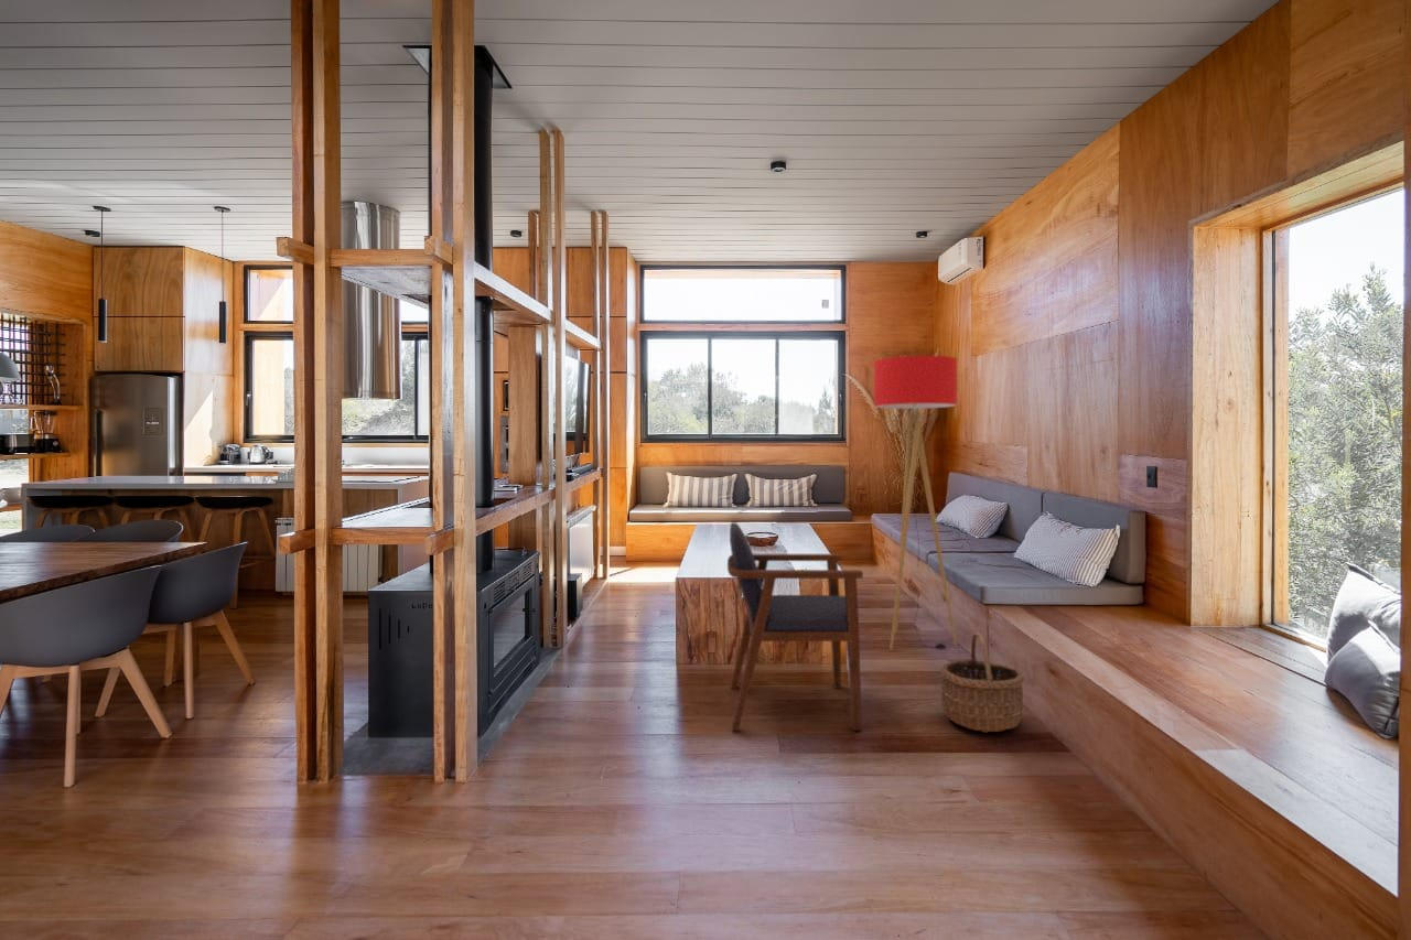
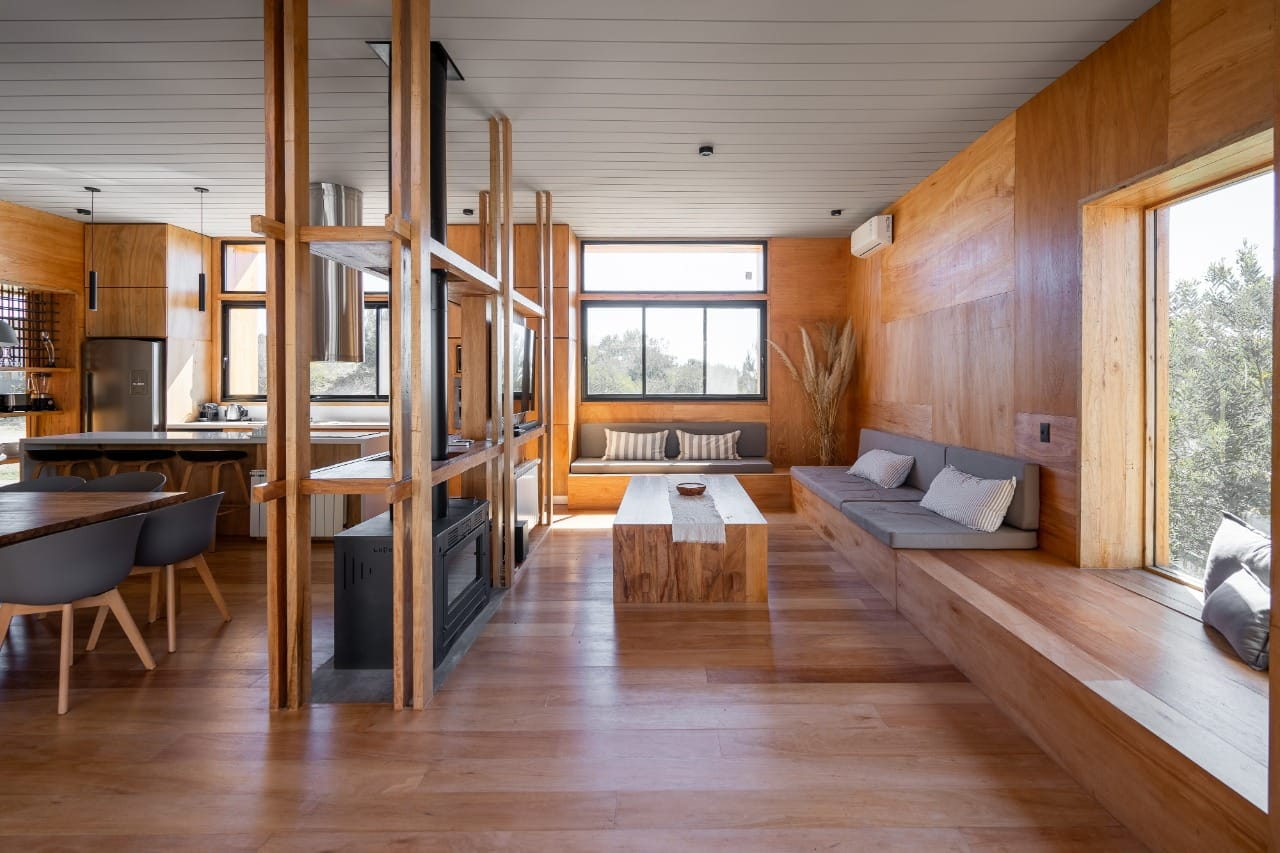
- wicker basket [939,631,1025,734]
- armchair [726,521,864,732]
- floor lamp [873,355,958,651]
